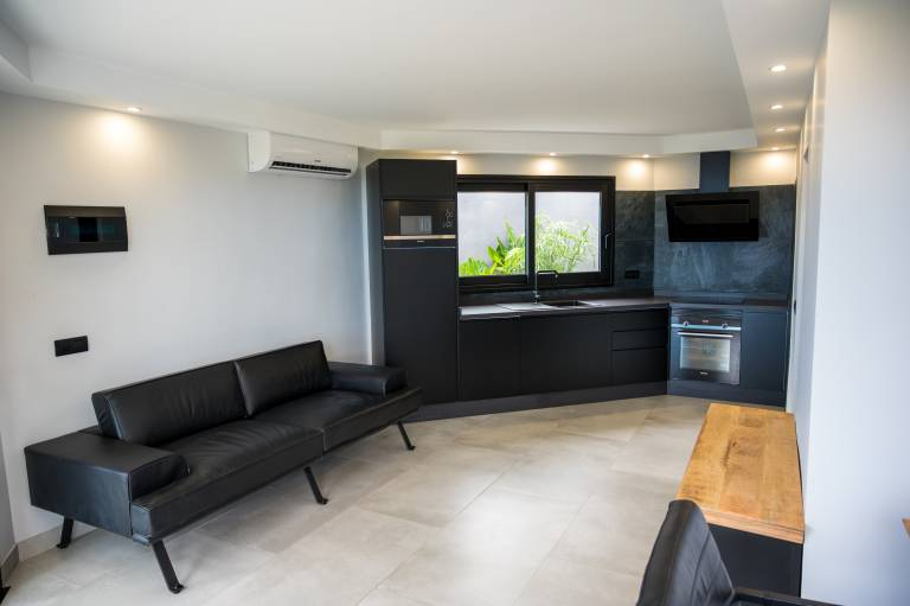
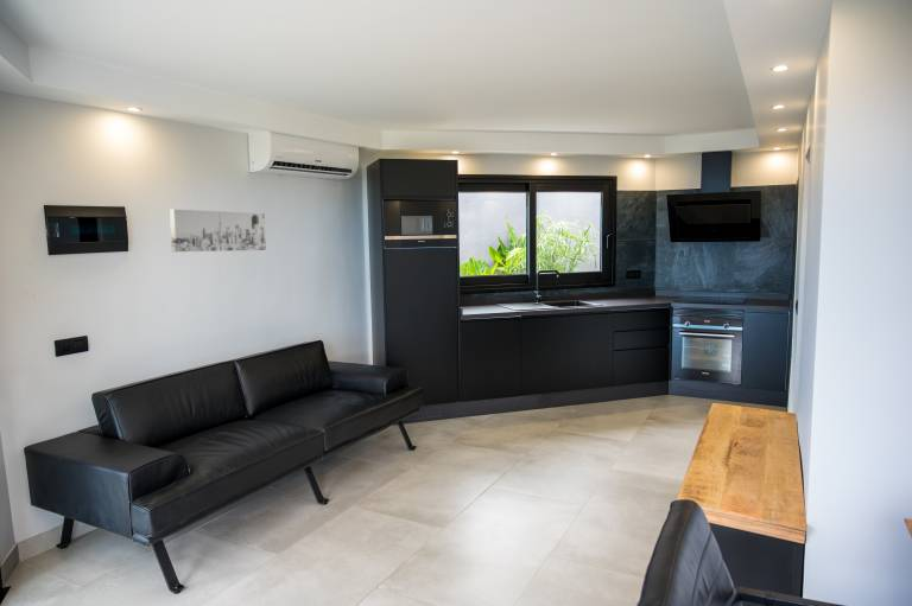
+ wall art [169,208,267,253]
